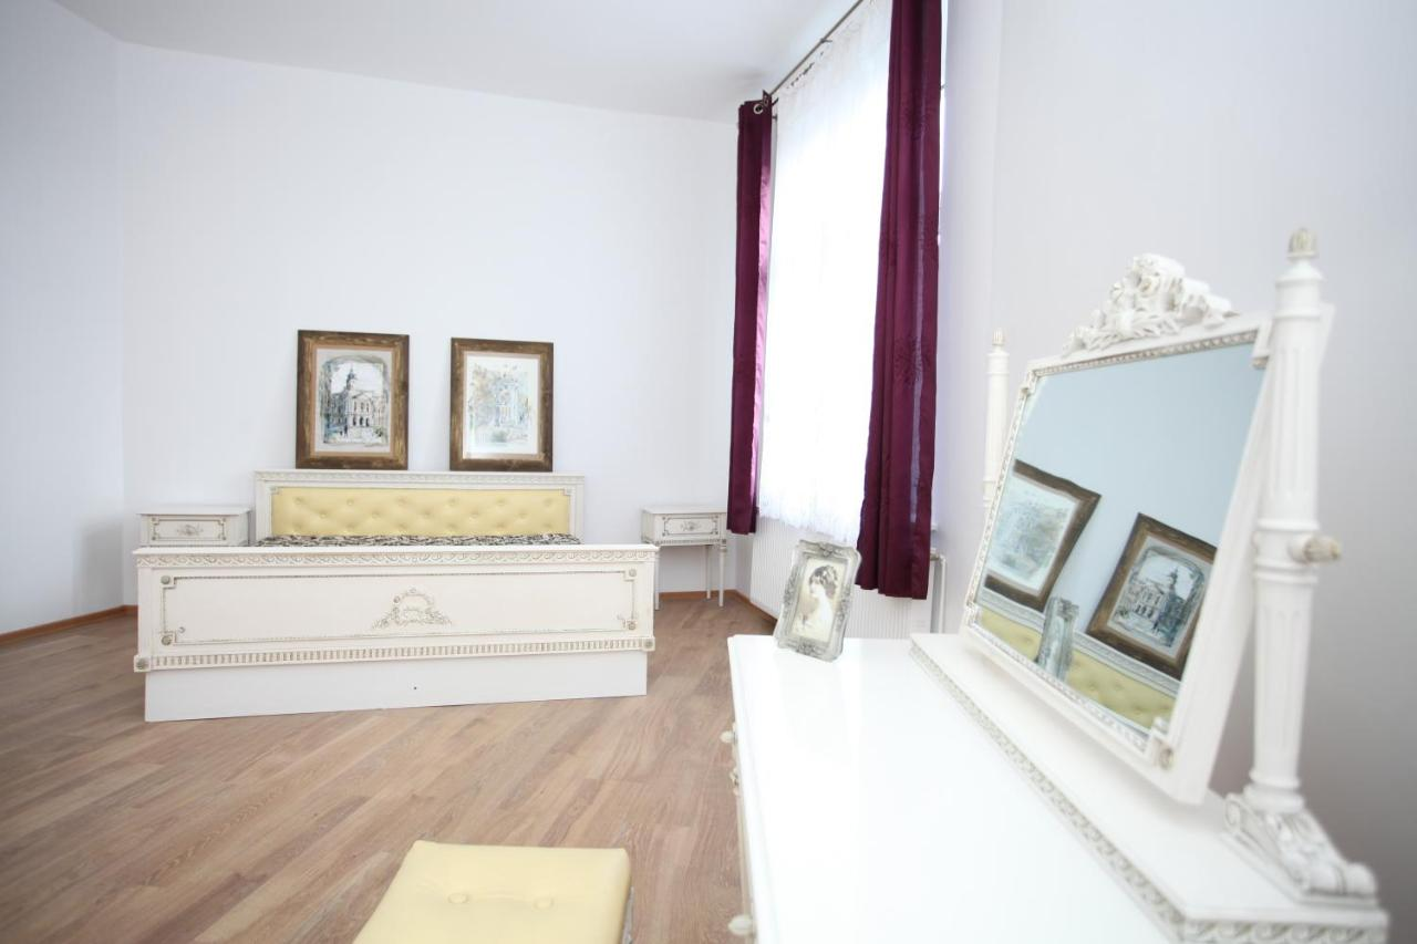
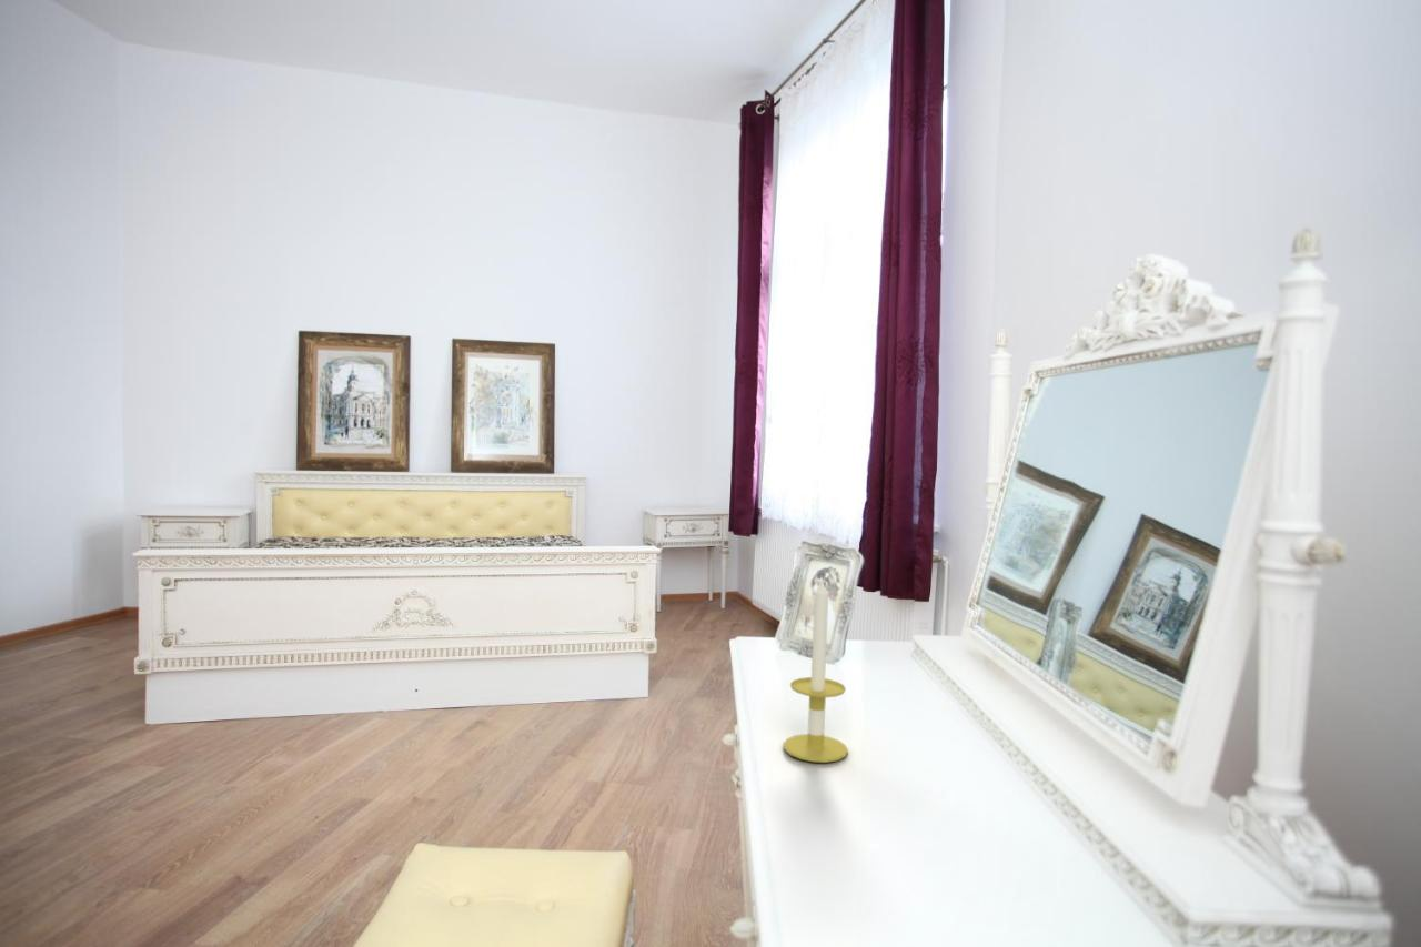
+ candle [783,575,849,764]
